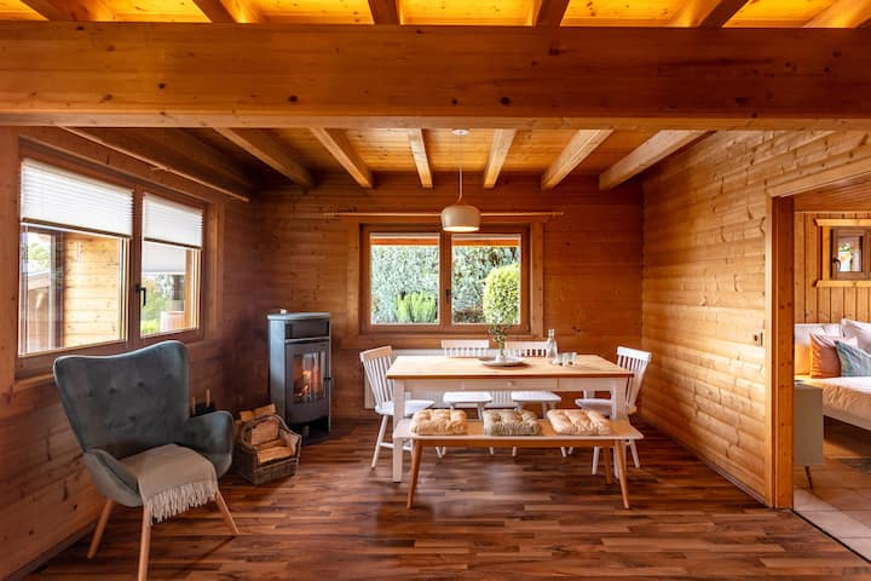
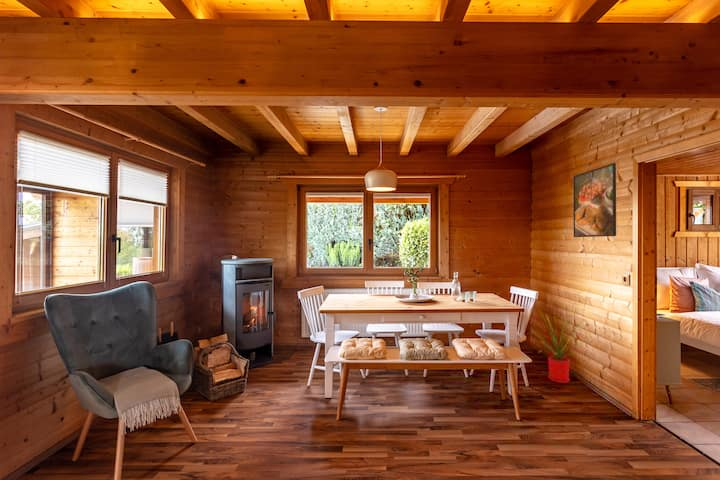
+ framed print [572,162,617,238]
+ house plant [533,307,588,384]
